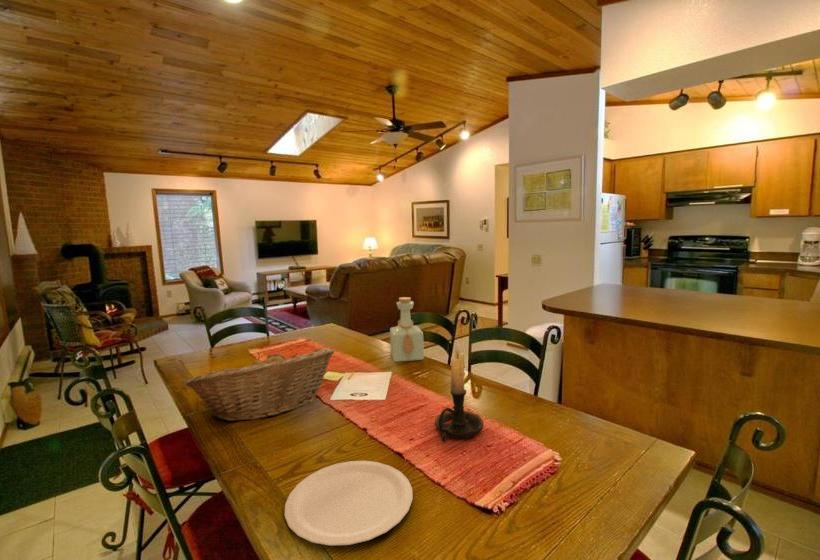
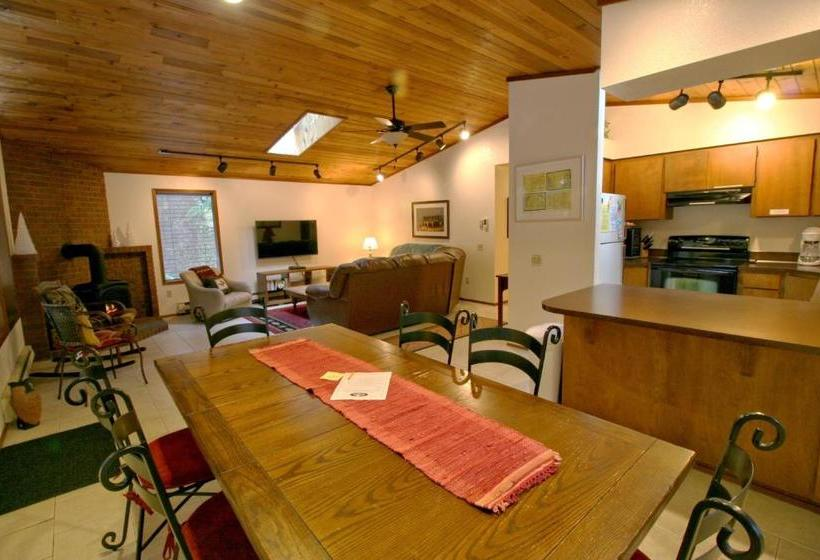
- plate [284,460,414,547]
- fruit basket [184,347,335,422]
- candle holder [434,340,484,442]
- bottle [389,296,425,363]
